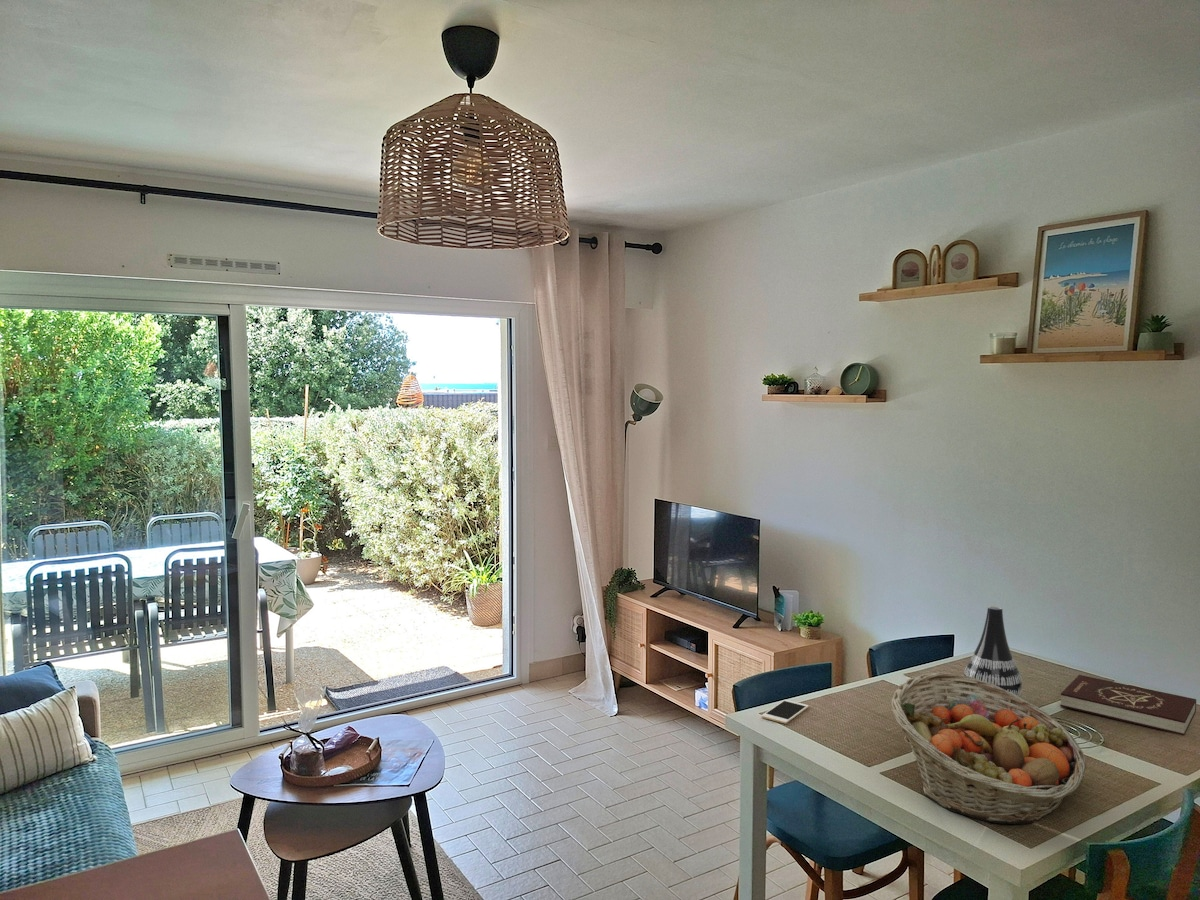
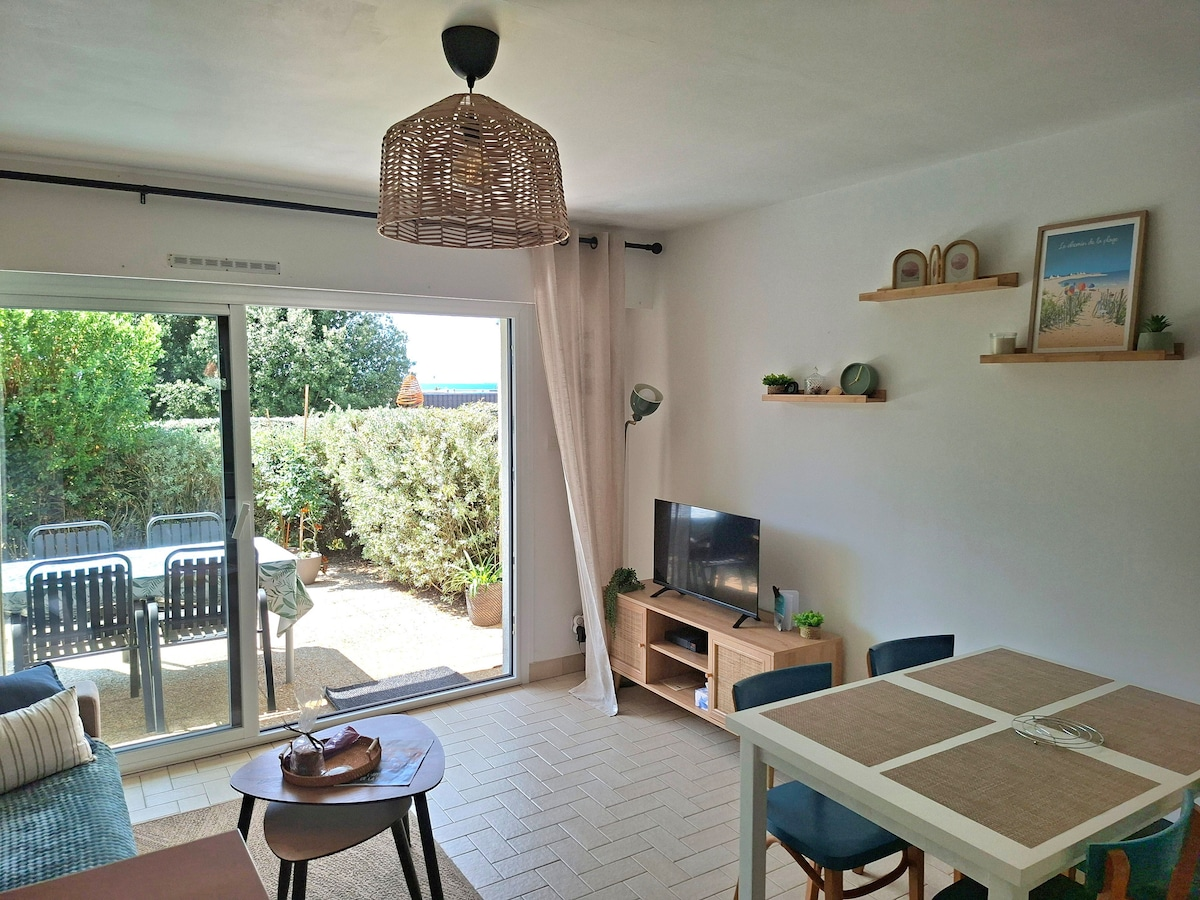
- book [1059,674,1197,736]
- fruit basket [891,671,1087,825]
- cell phone [761,699,810,725]
- vase [963,605,1023,697]
